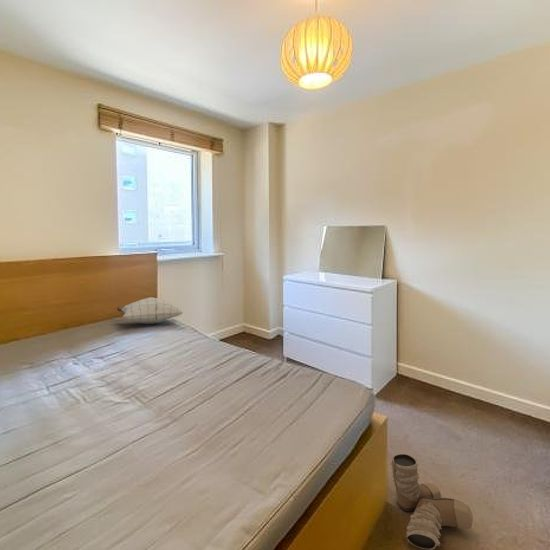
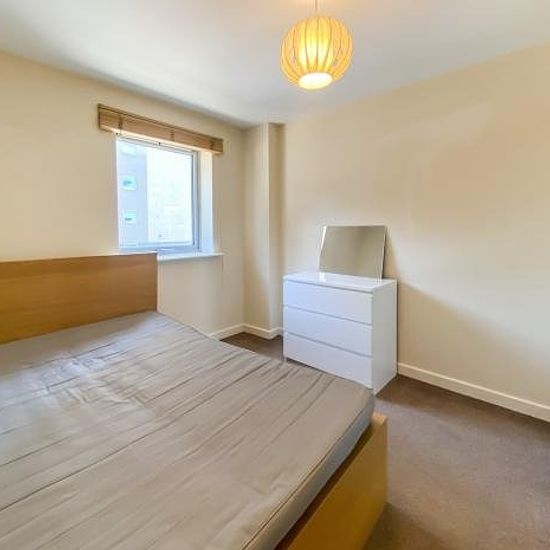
- boots [390,453,474,550]
- pillow [116,296,184,325]
